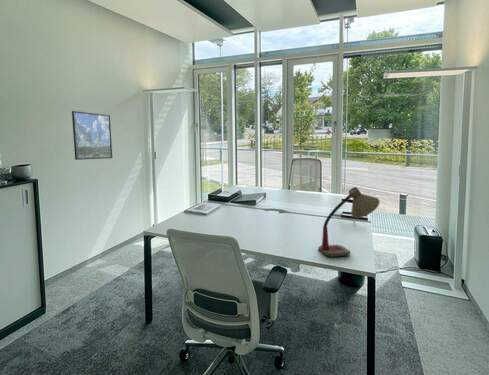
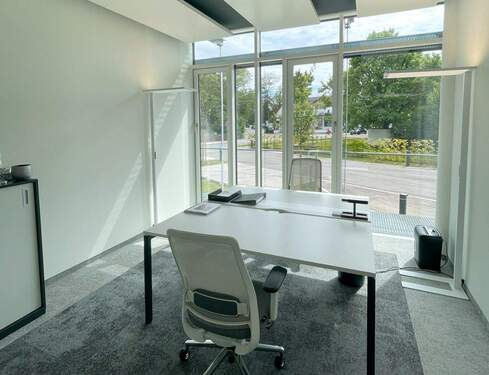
- desk lamp [317,186,381,258]
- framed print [71,110,113,161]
